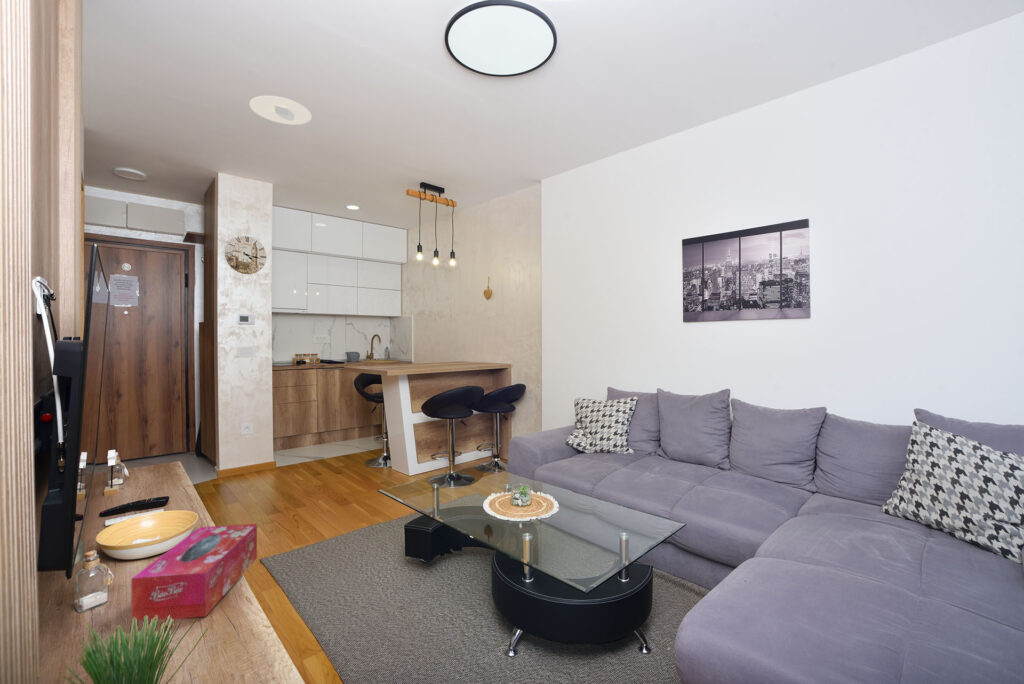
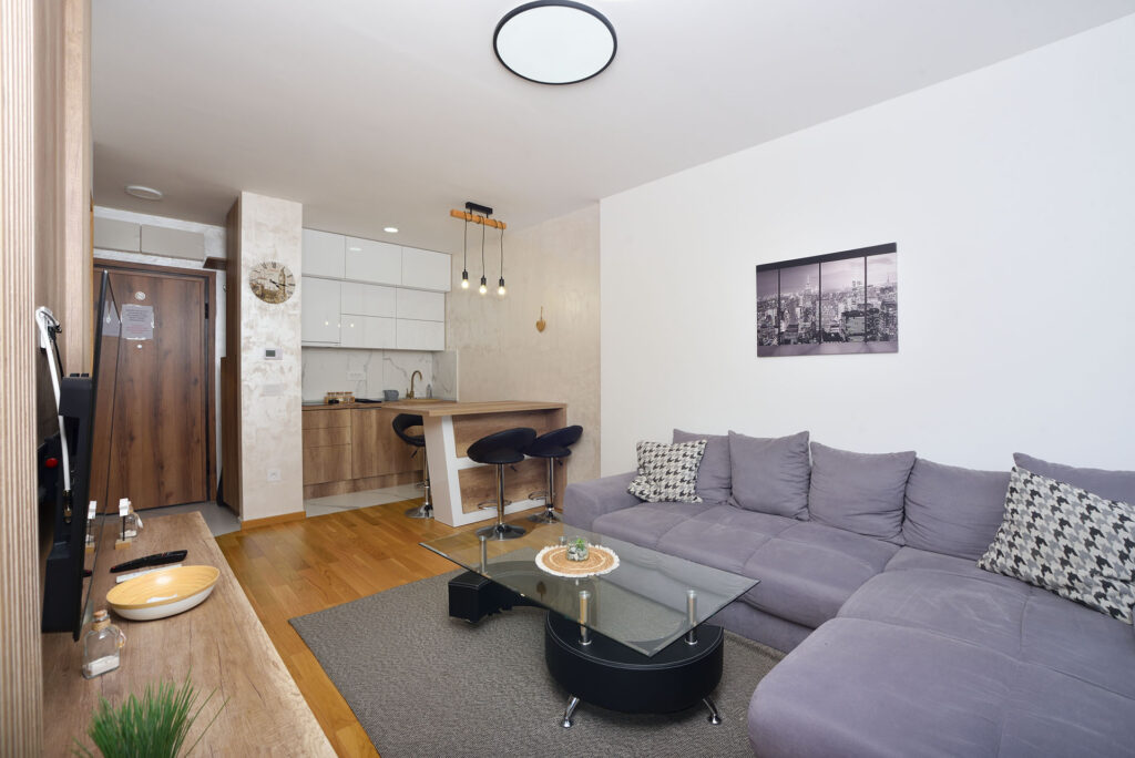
- recessed light [249,95,313,126]
- tissue box [130,523,258,621]
